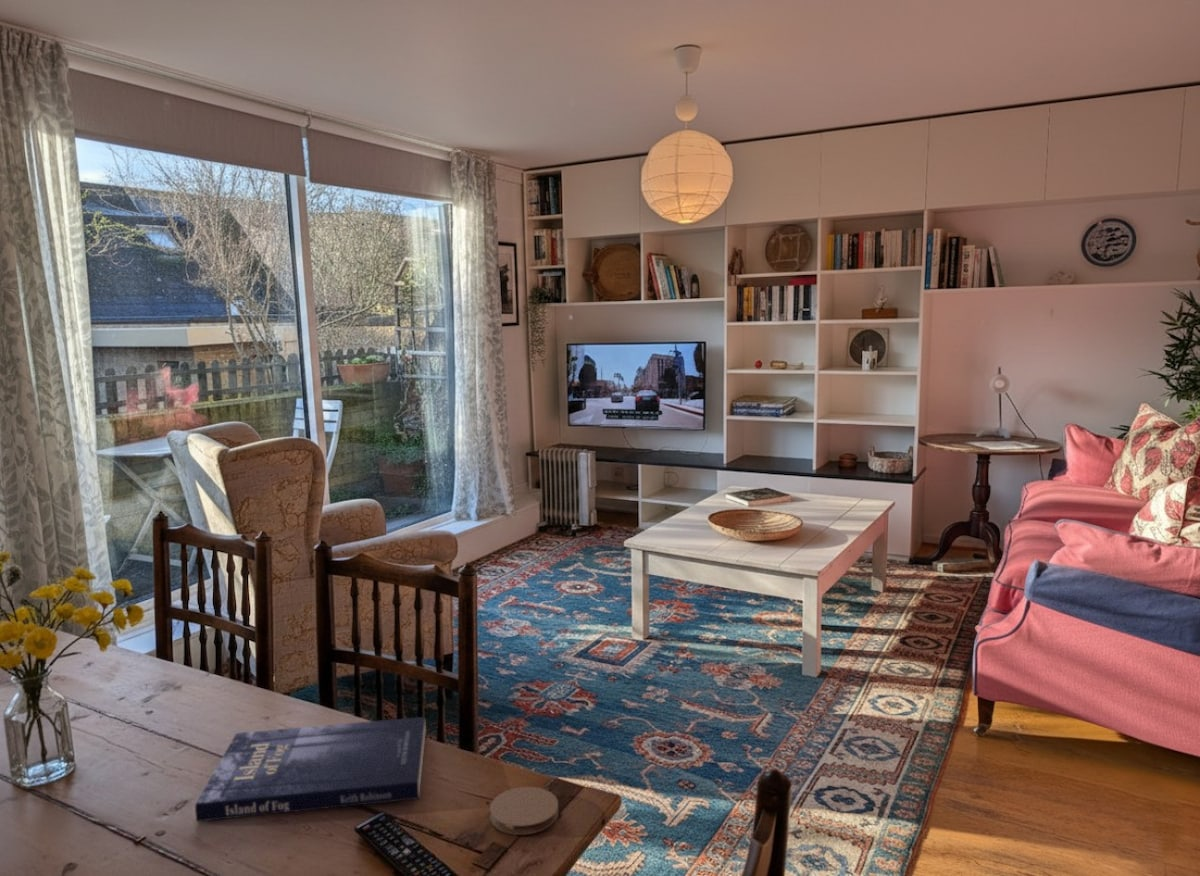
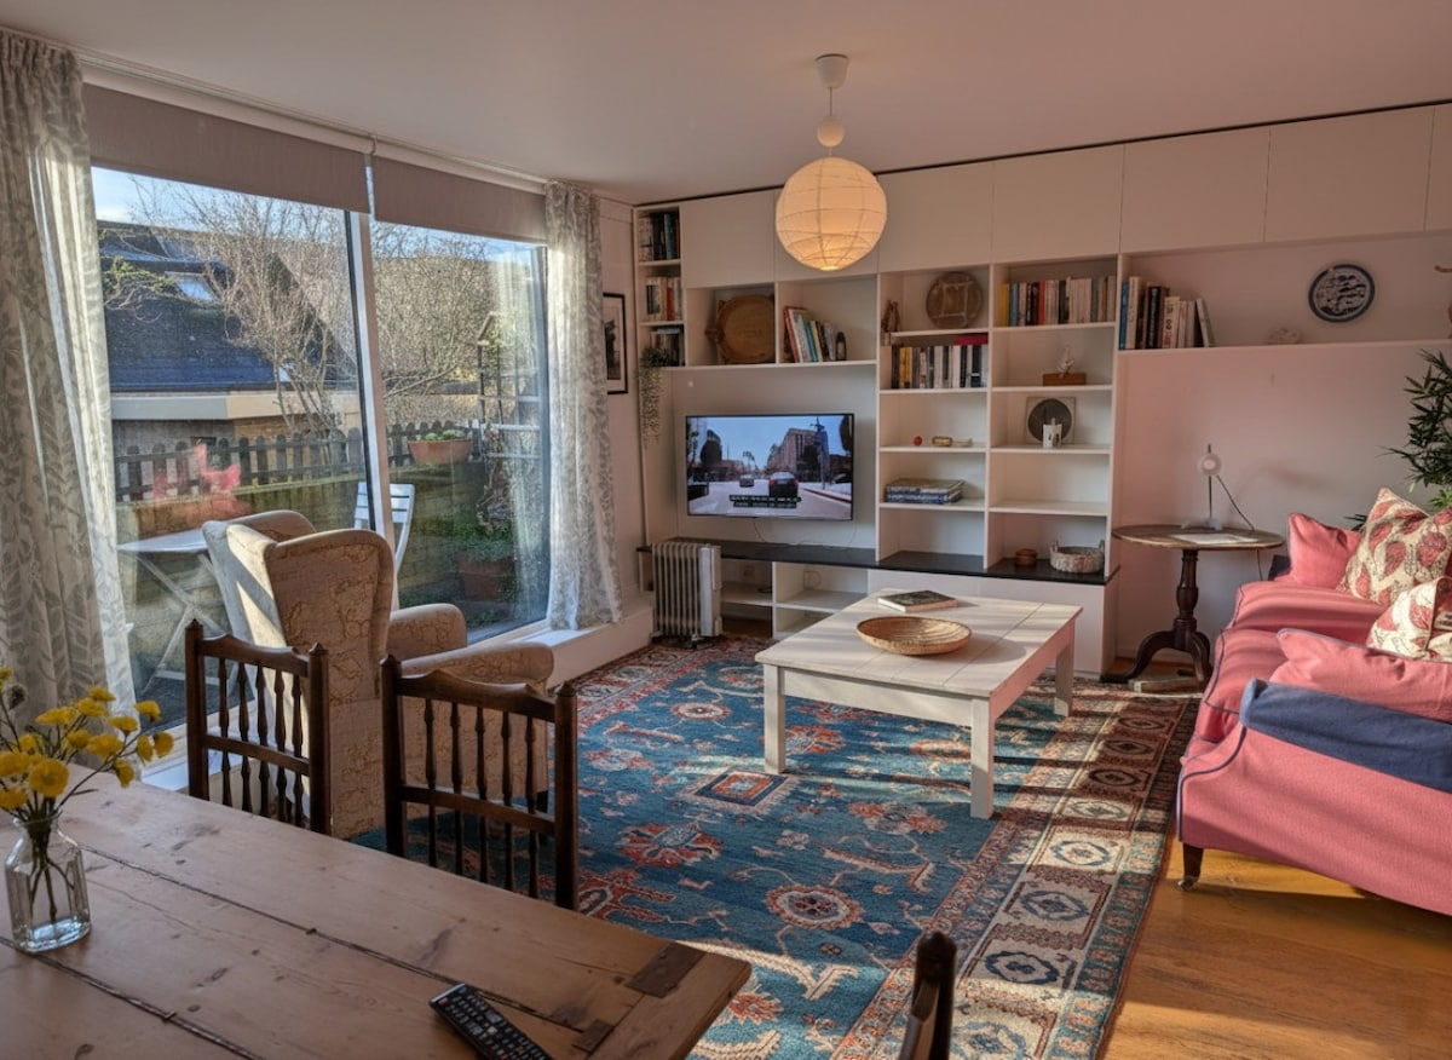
- book [194,716,427,823]
- coaster [489,786,559,836]
